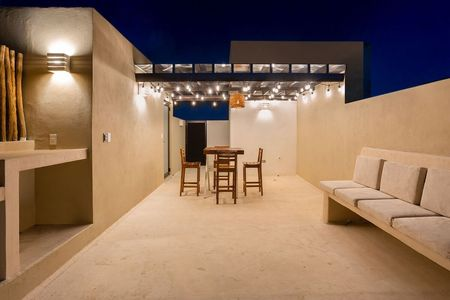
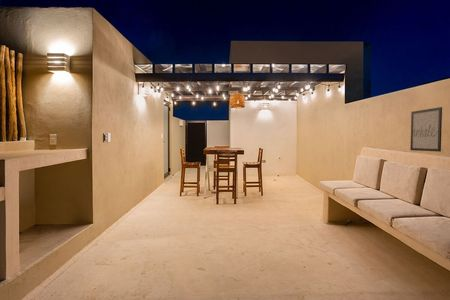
+ wall art [409,106,443,153]
